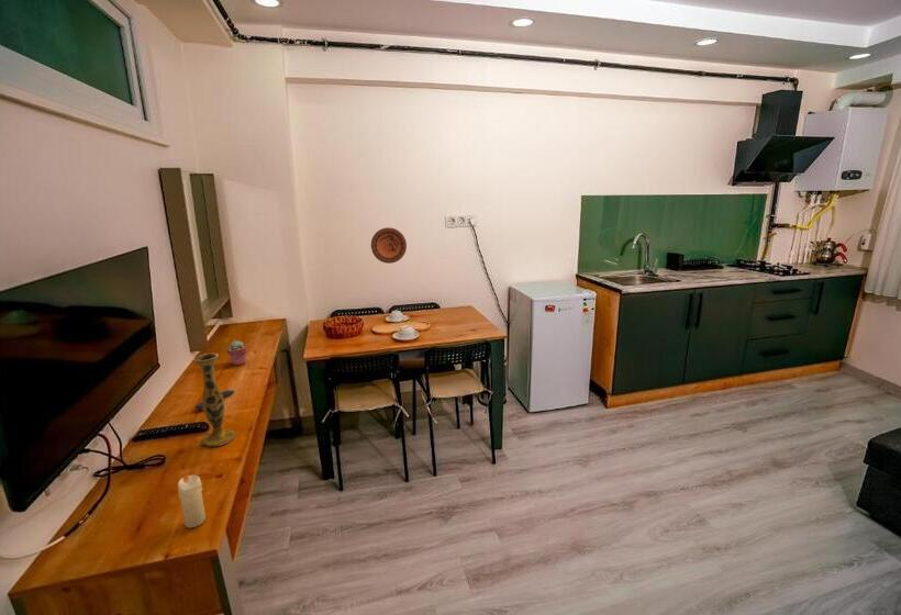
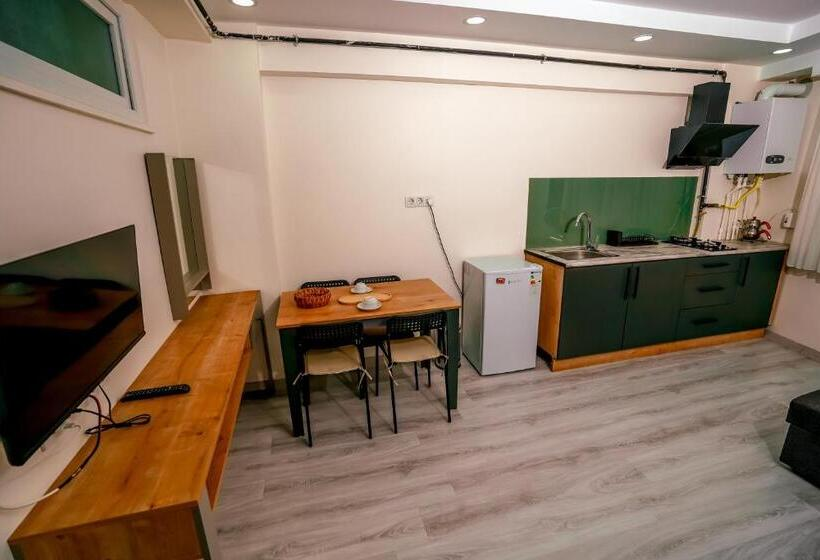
- candle [177,470,207,529]
- potted succulent [225,339,248,367]
- decorative plate [370,226,408,265]
- vase [192,353,236,447]
- remote control [193,389,235,411]
